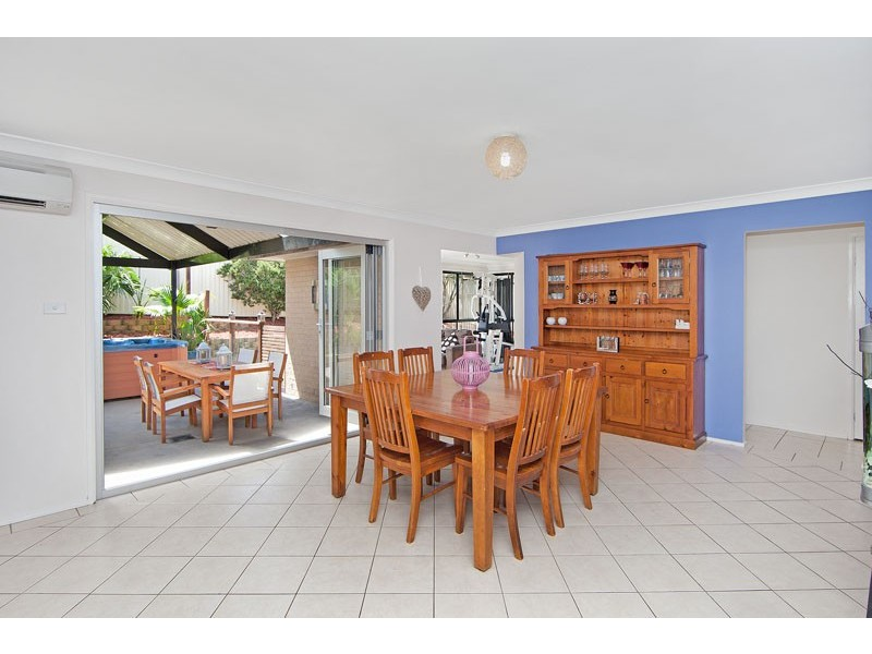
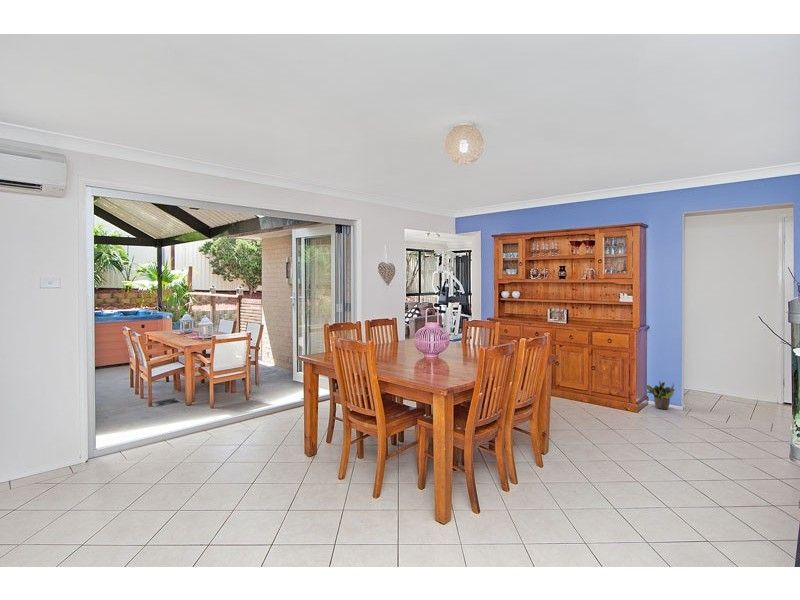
+ potted plant [644,380,676,410]
